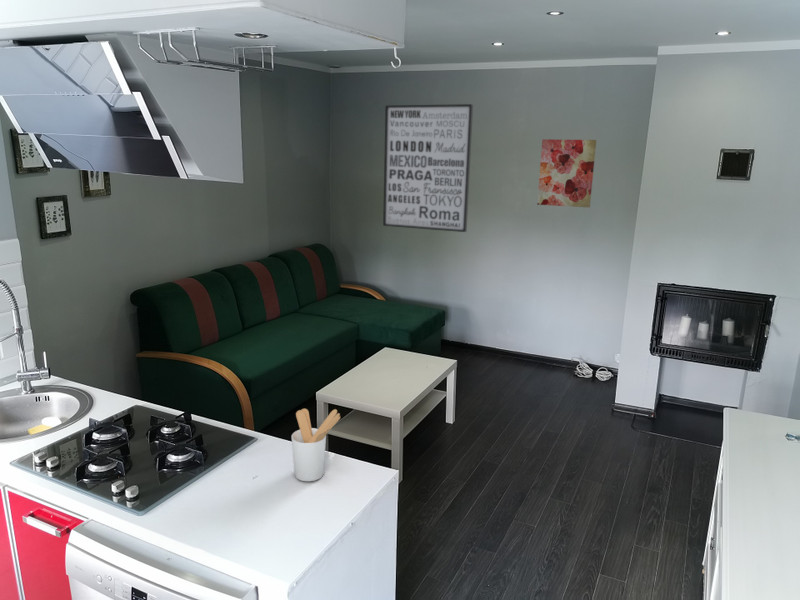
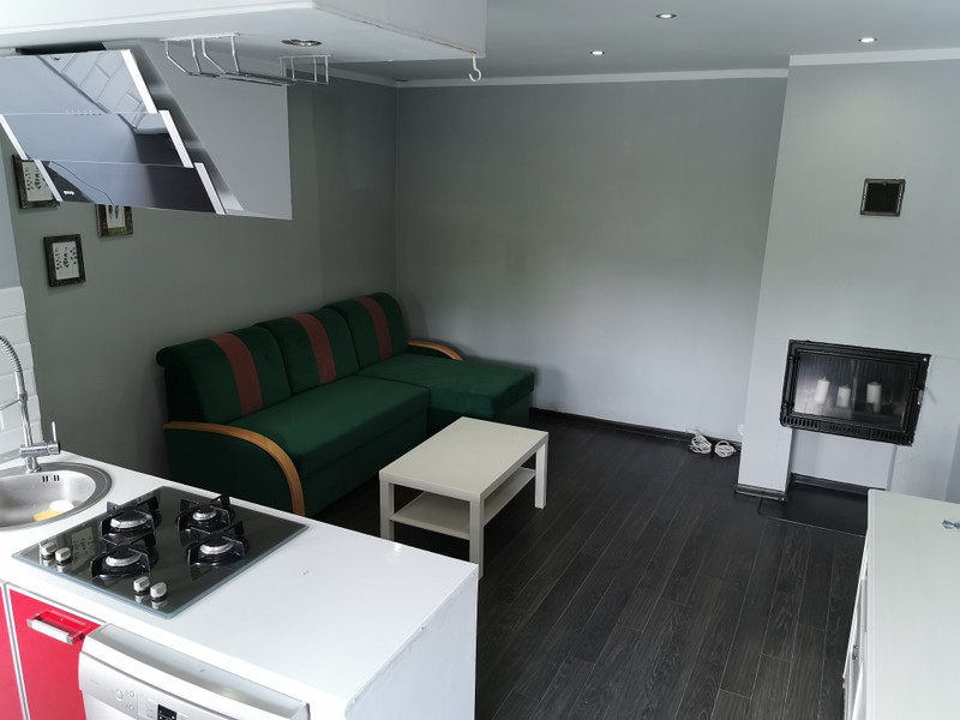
- wall art [382,103,474,233]
- utensil holder [291,408,341,482]
- wall art [536,138,597,208]
